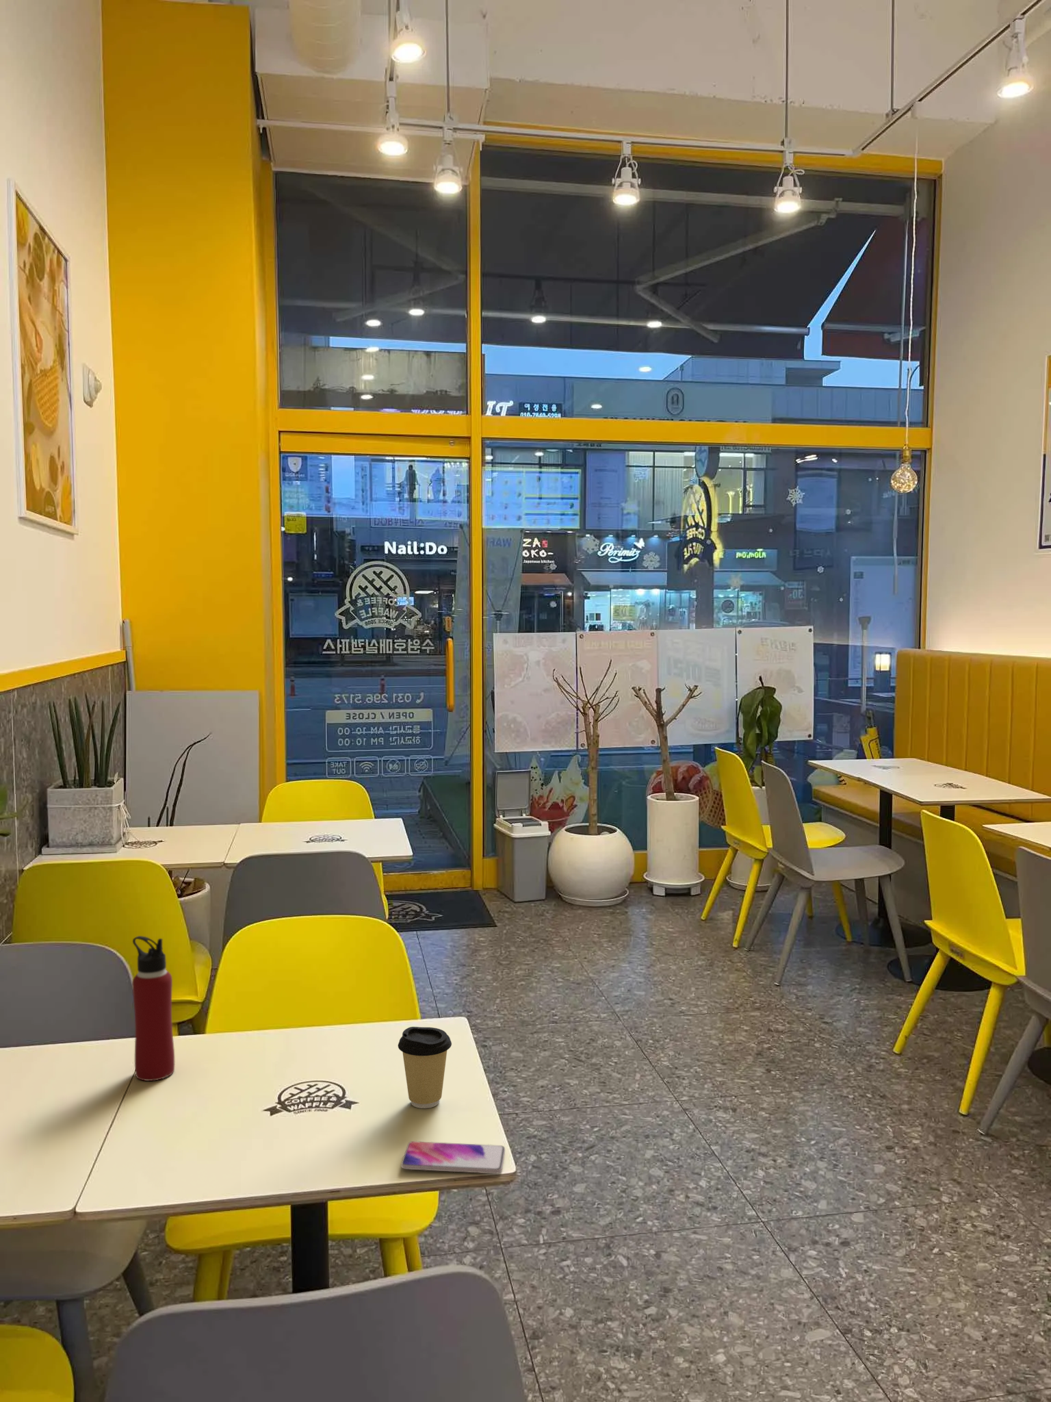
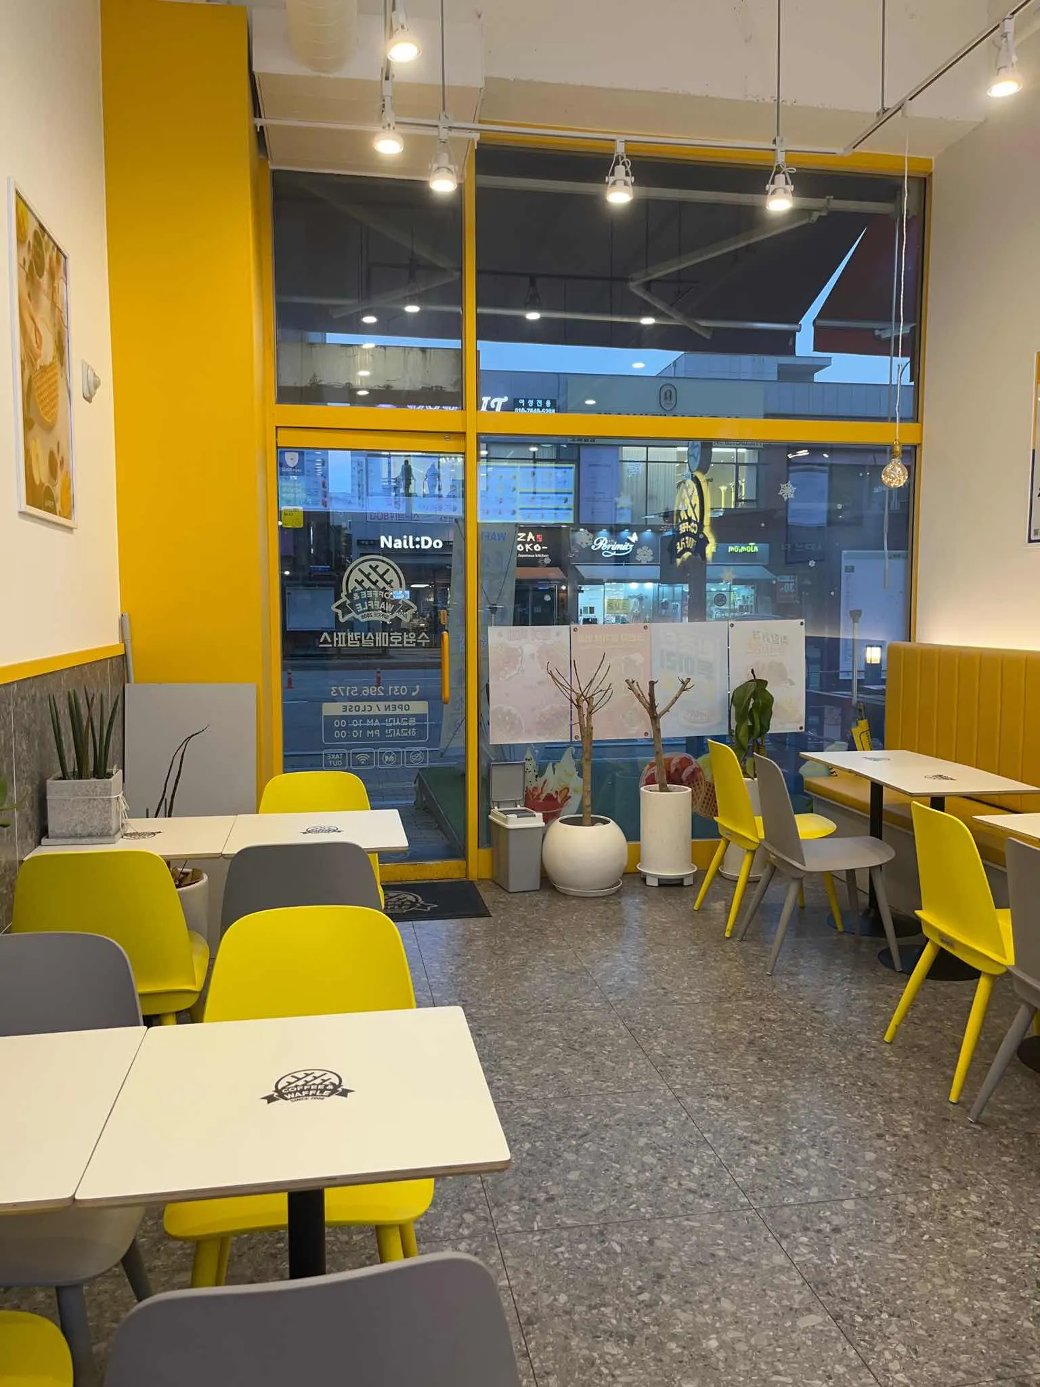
- water bottle [131,935,176,1082]
- coffee cup [397,1027,453,1109]
- smartphone [401,1140,506,1175]
